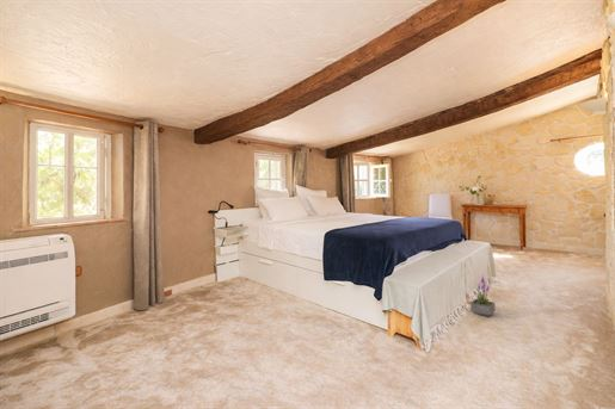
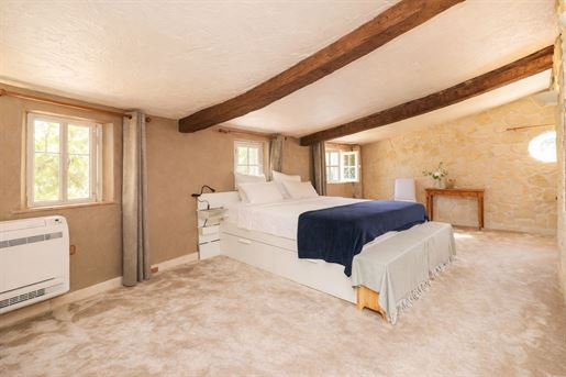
- potted plant [469,272,496,317]
